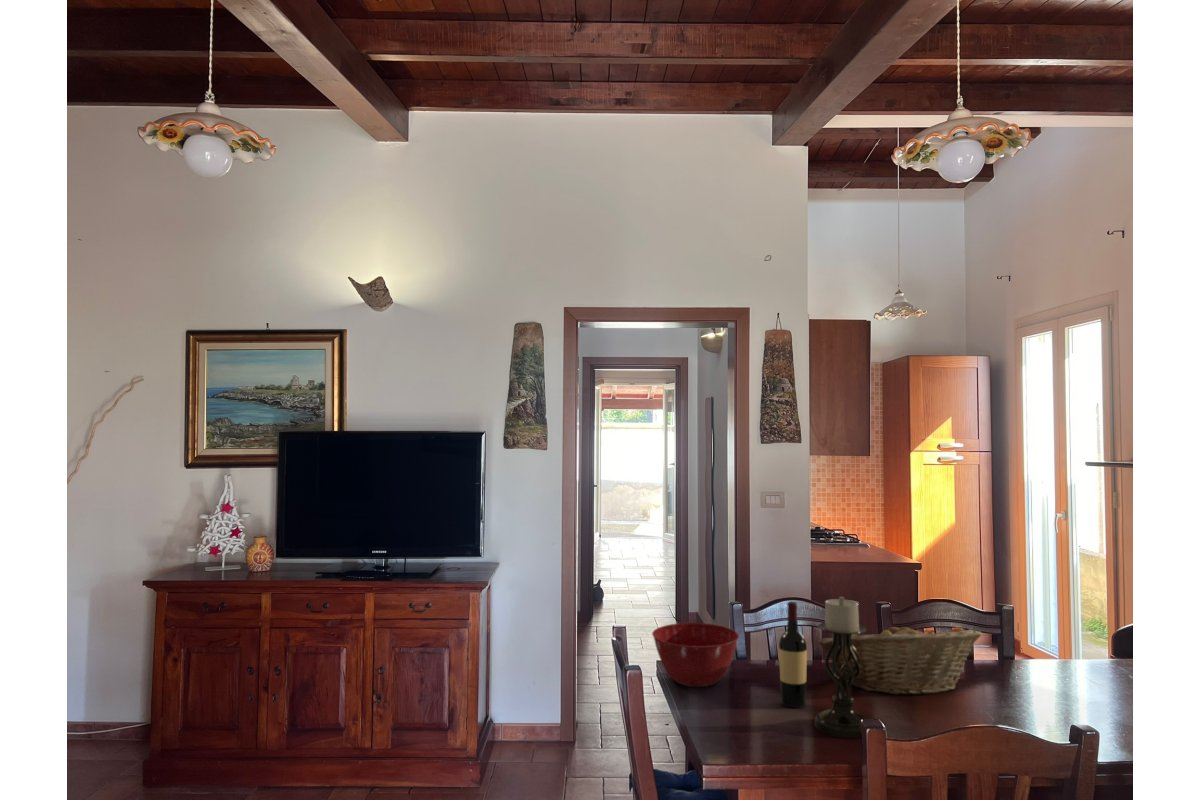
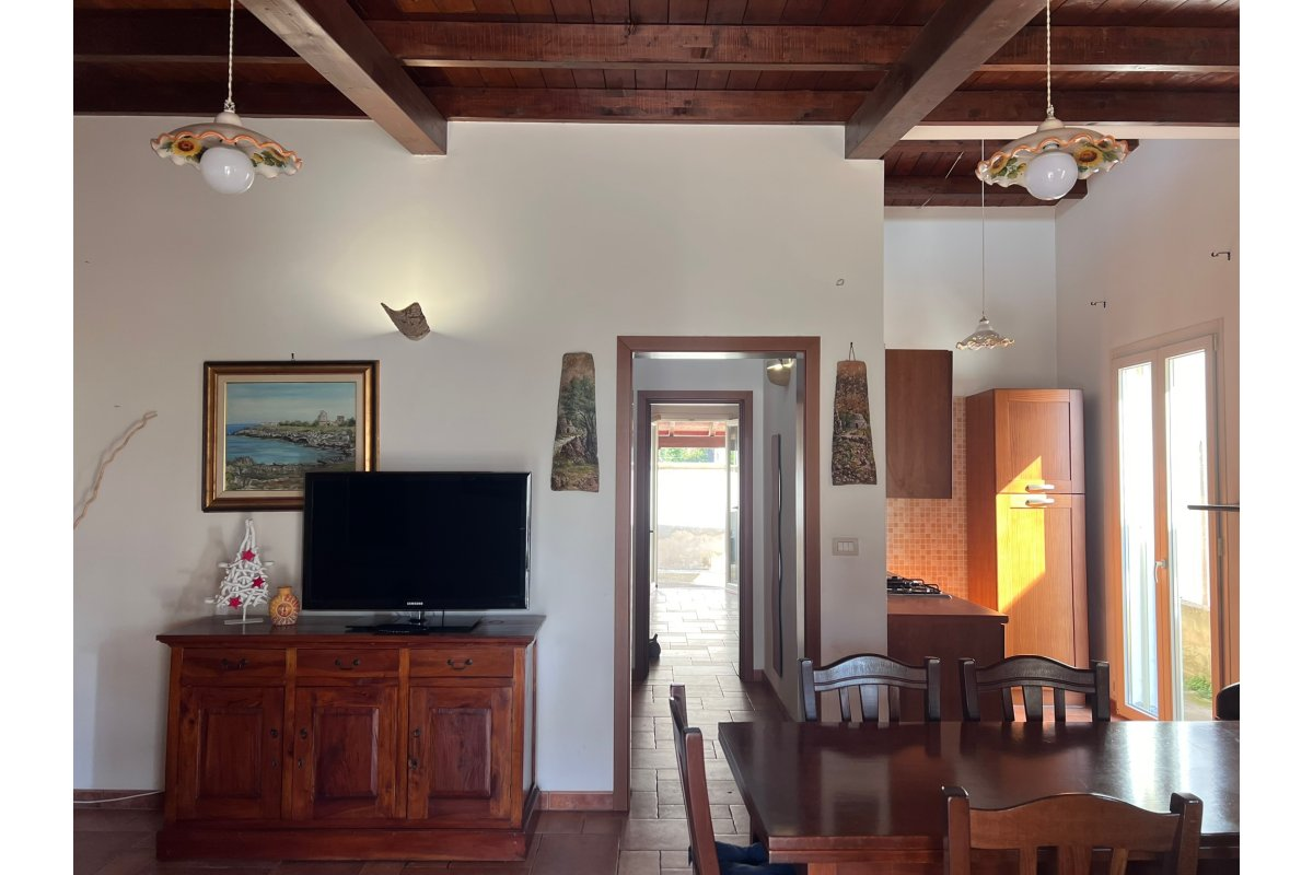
- candle holder [814,596,870,740]
- fruit basket [818,620,982,696]
- mixing bowl [651,622,740,688]
- wine bottle [778,601,808,709]
